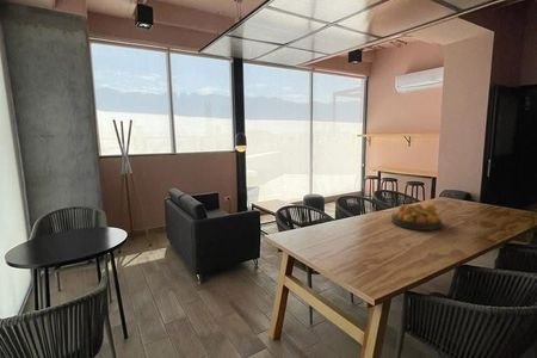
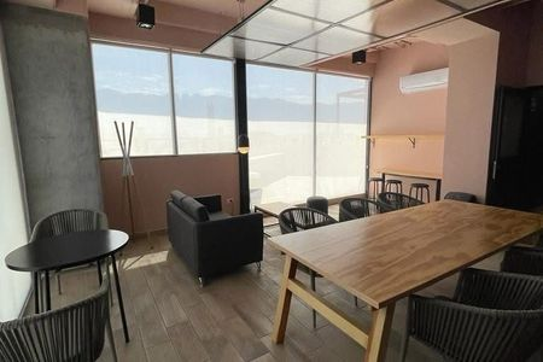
- fruit bowl [390,203,443,232]
